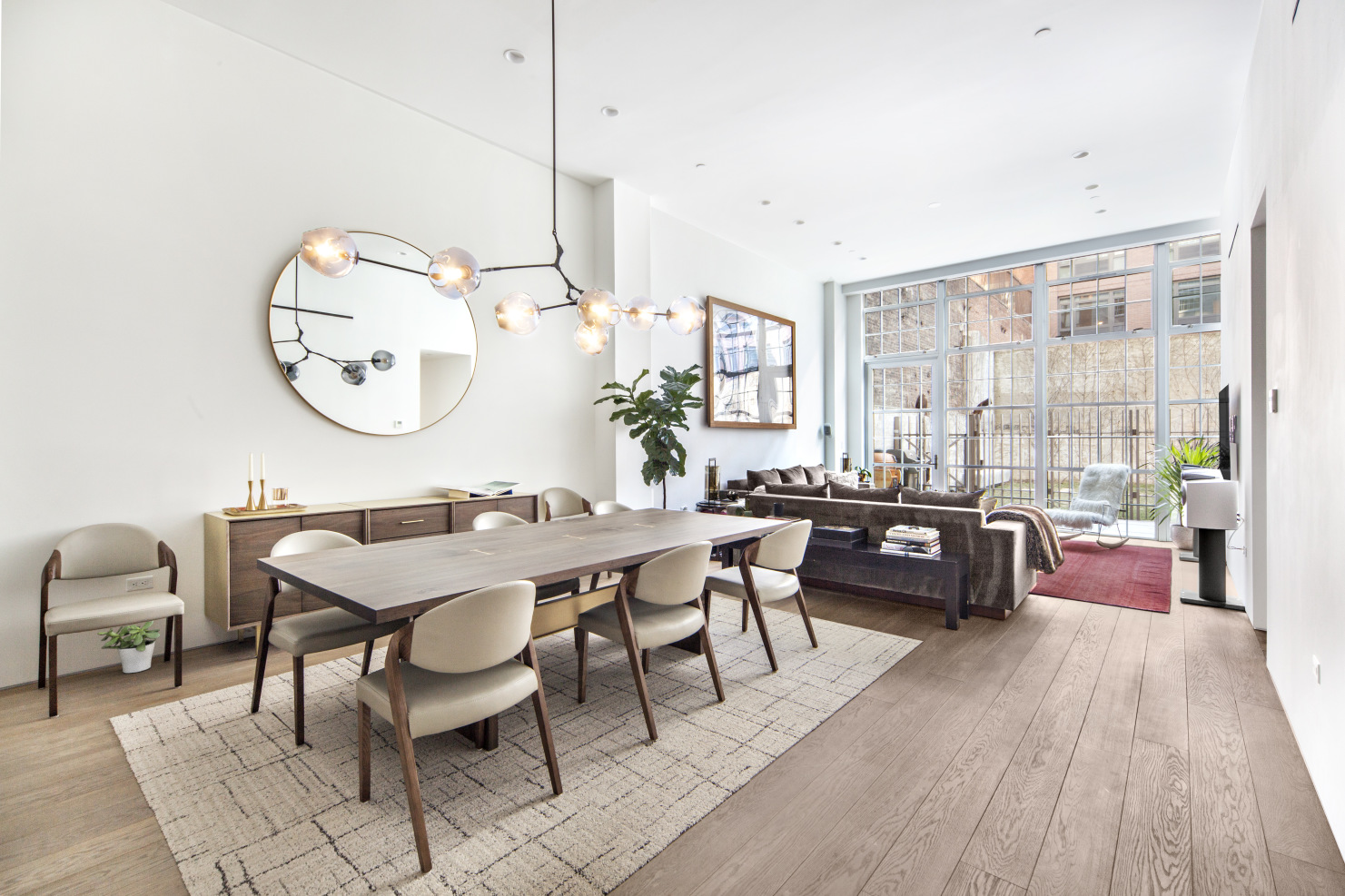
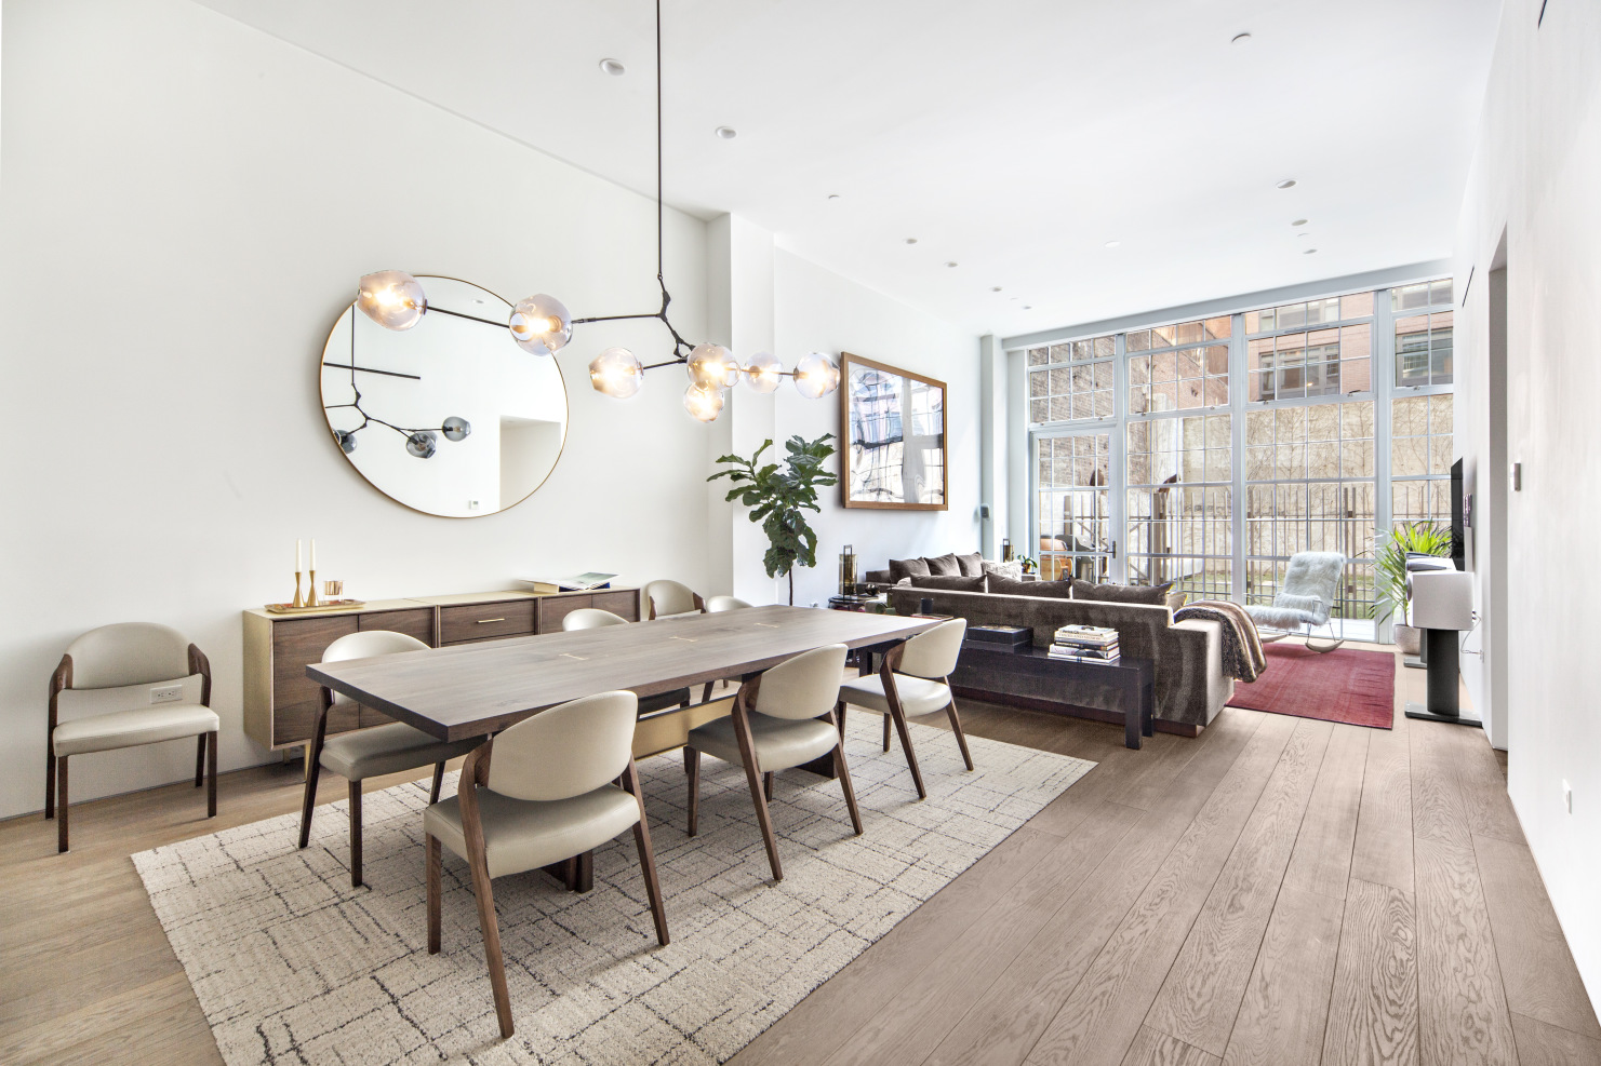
- potted plant [96,621,161,674]
